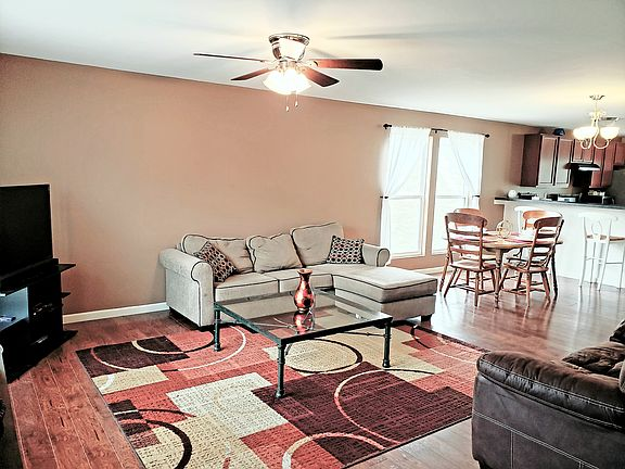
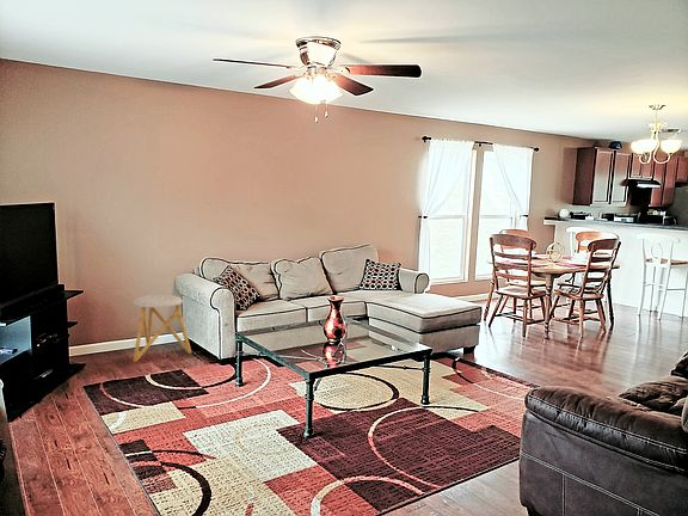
+ stool [131,294,192,363]
